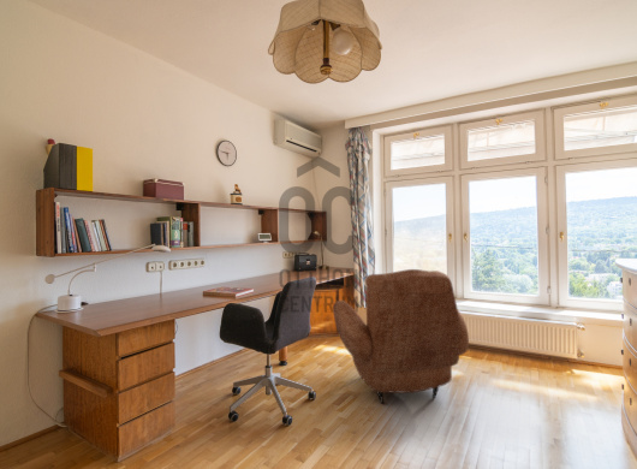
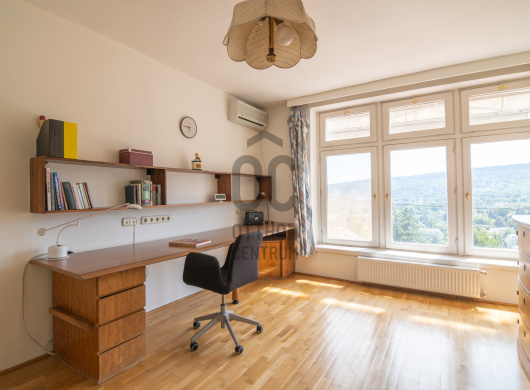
- armchair [332,268,470,405]
